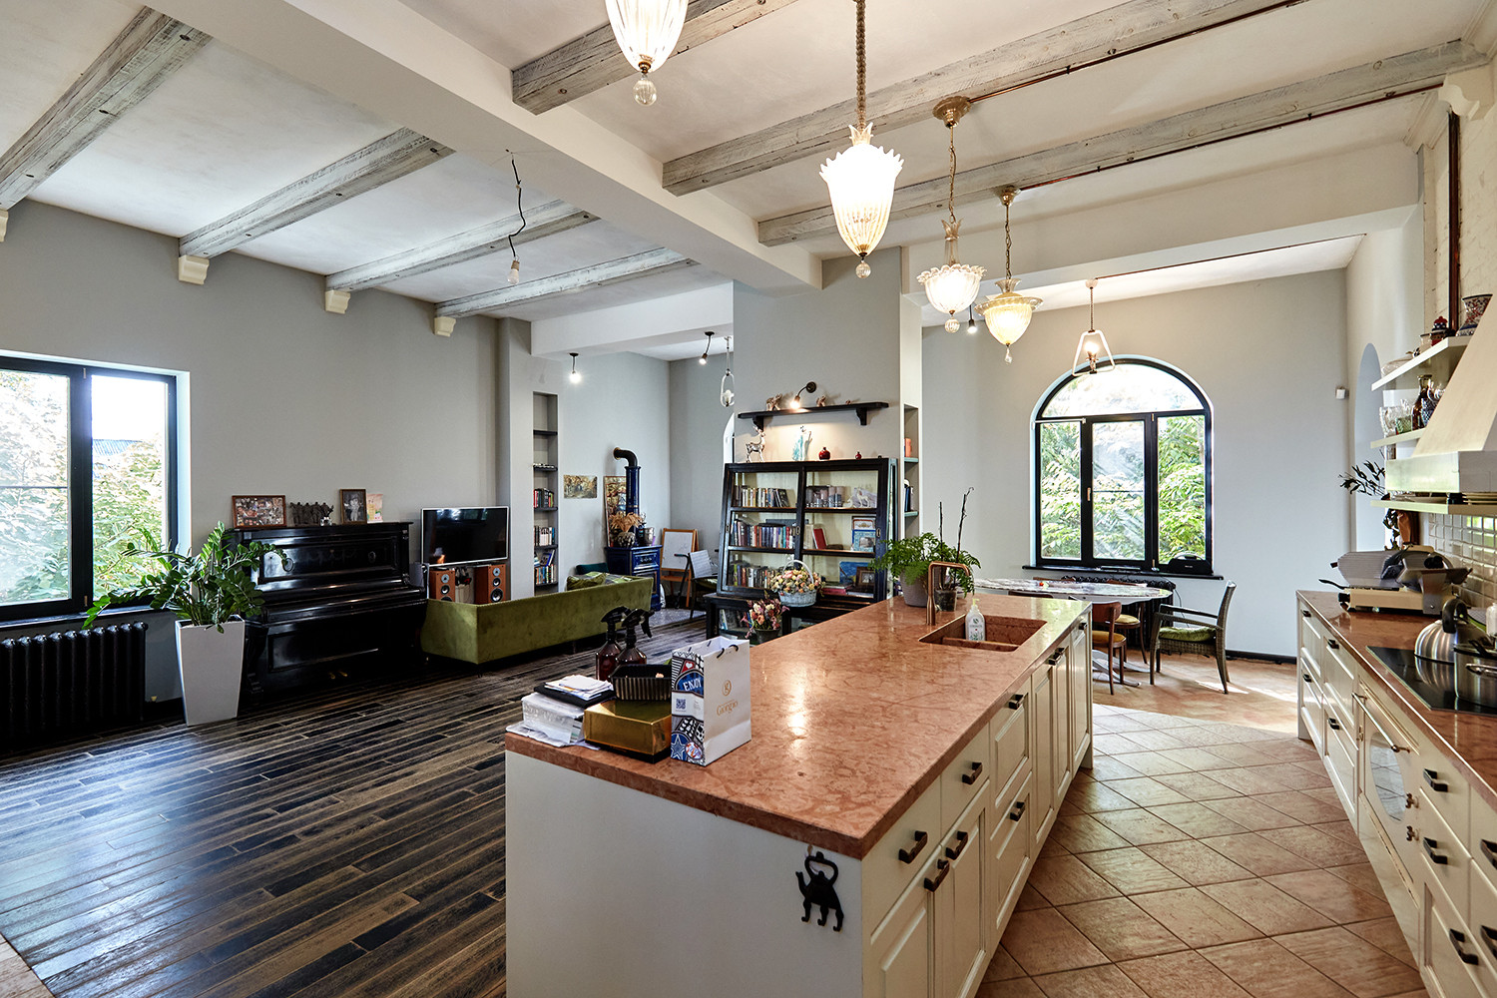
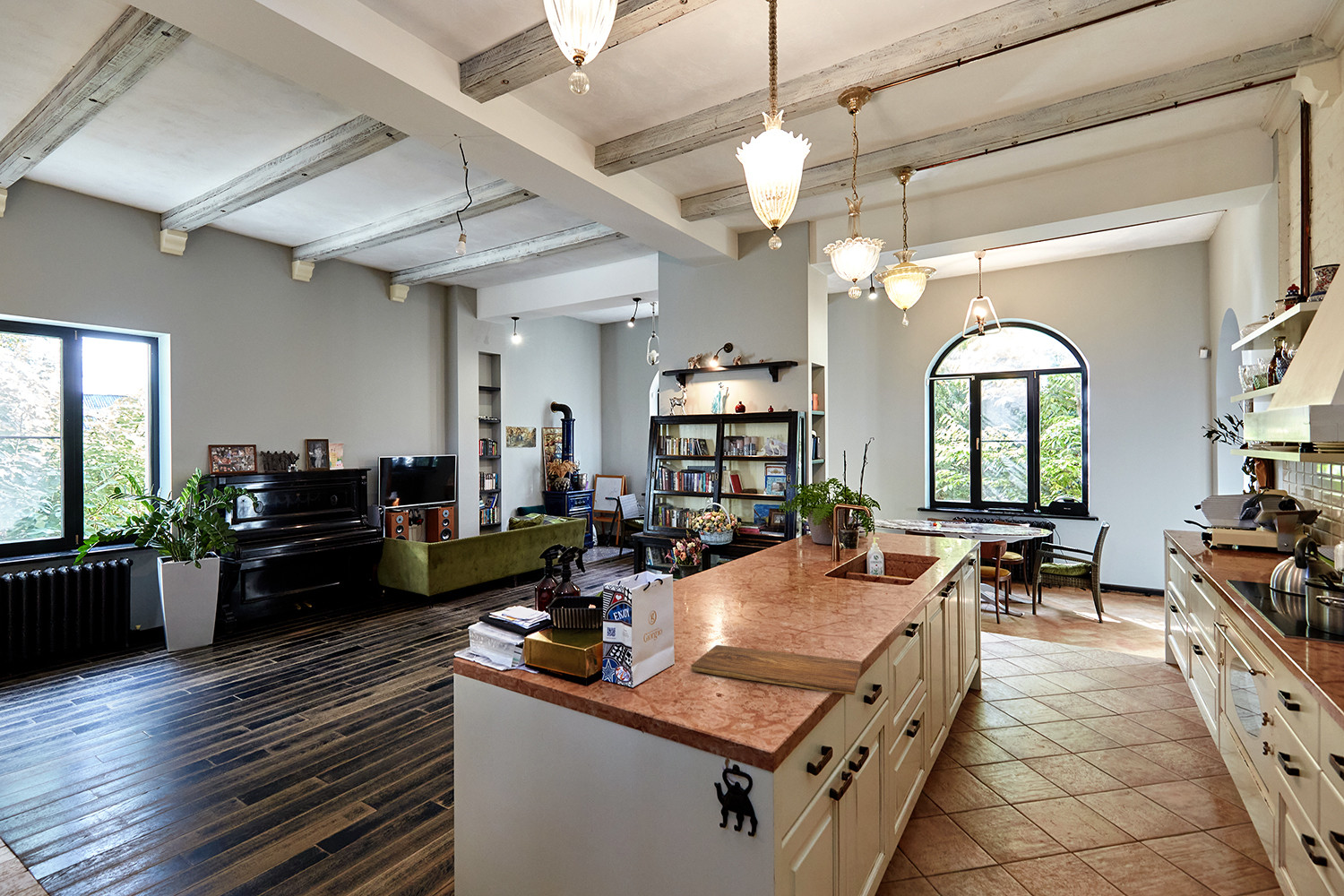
+ cutting board [690,644,862,696]
